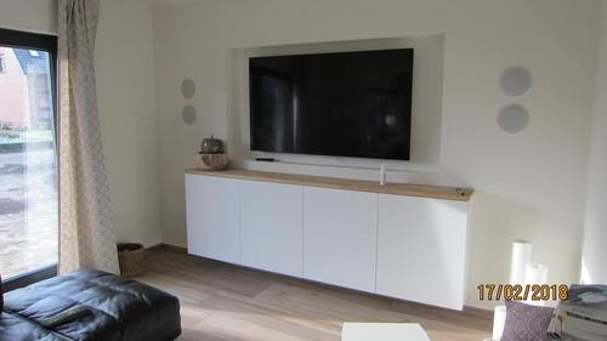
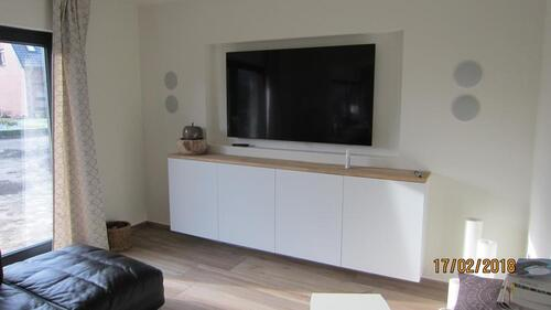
- remote control [41,305,93,329]
